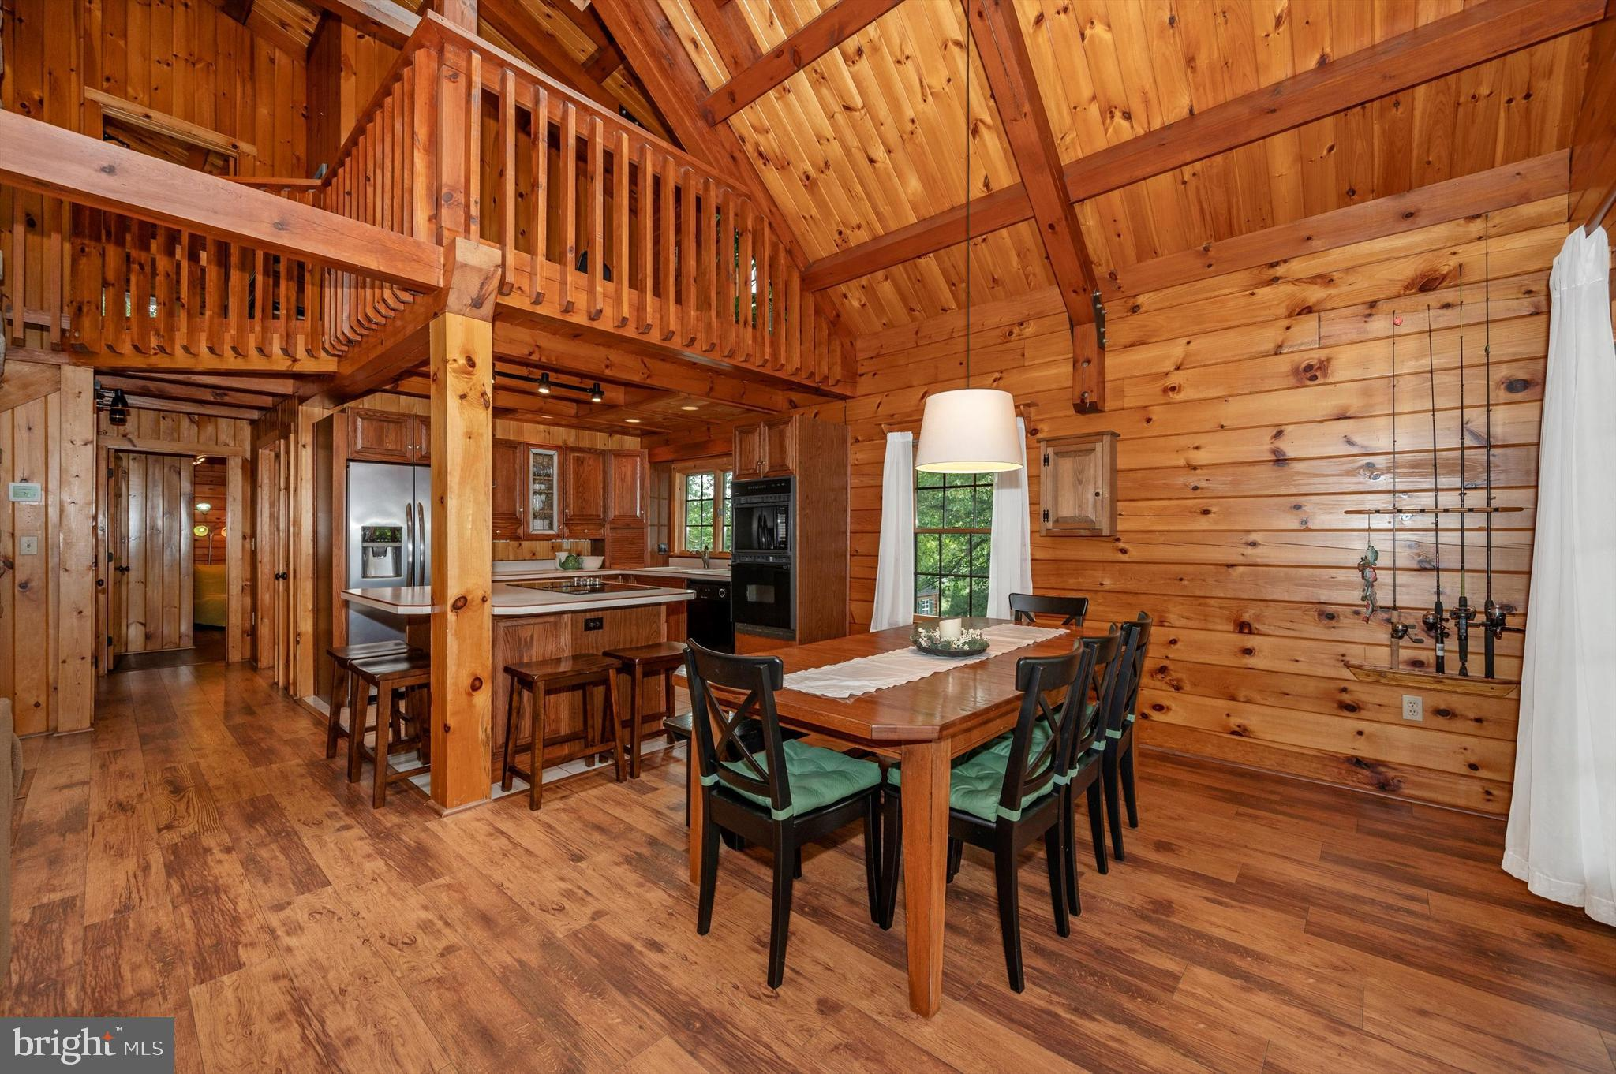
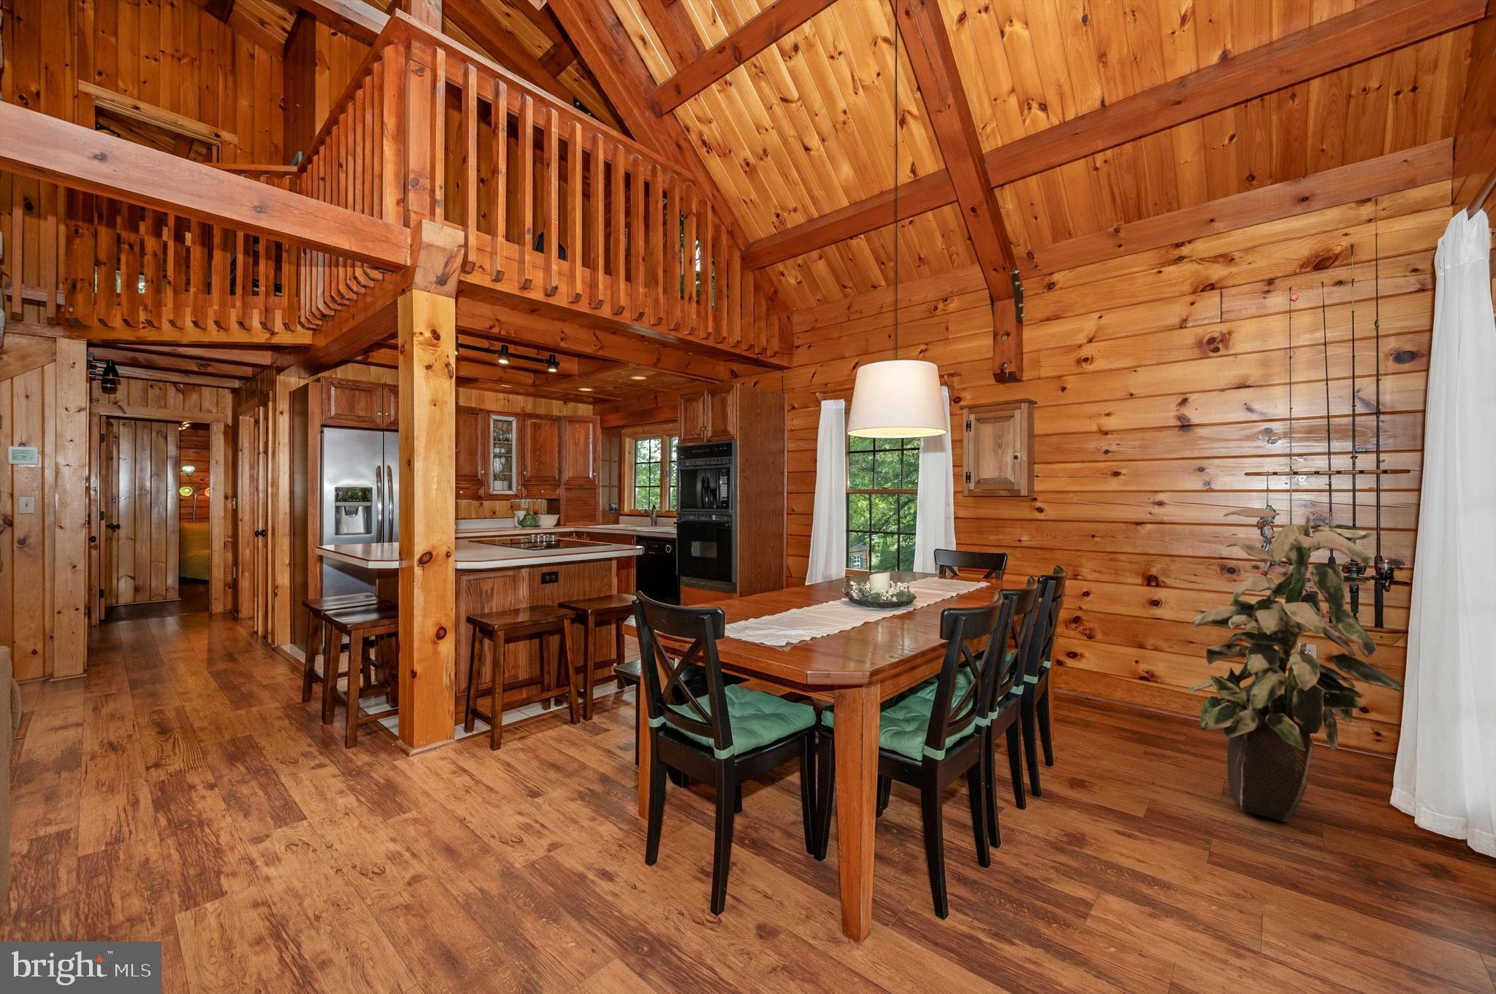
+ indoor plant [1187,508,1405,823]
